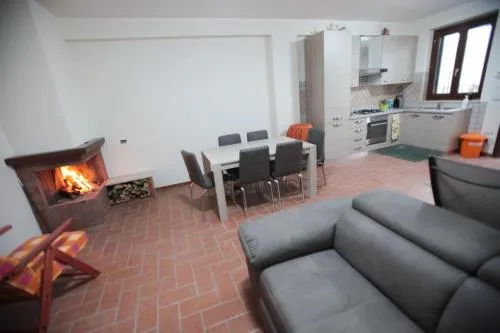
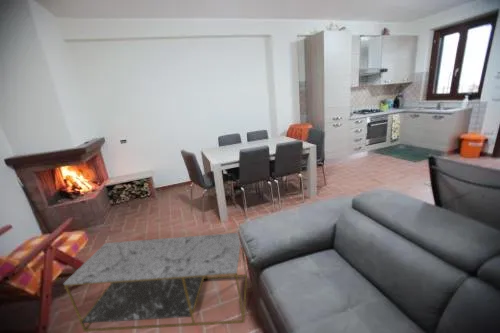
+ coffee table [62,232,248,333]
